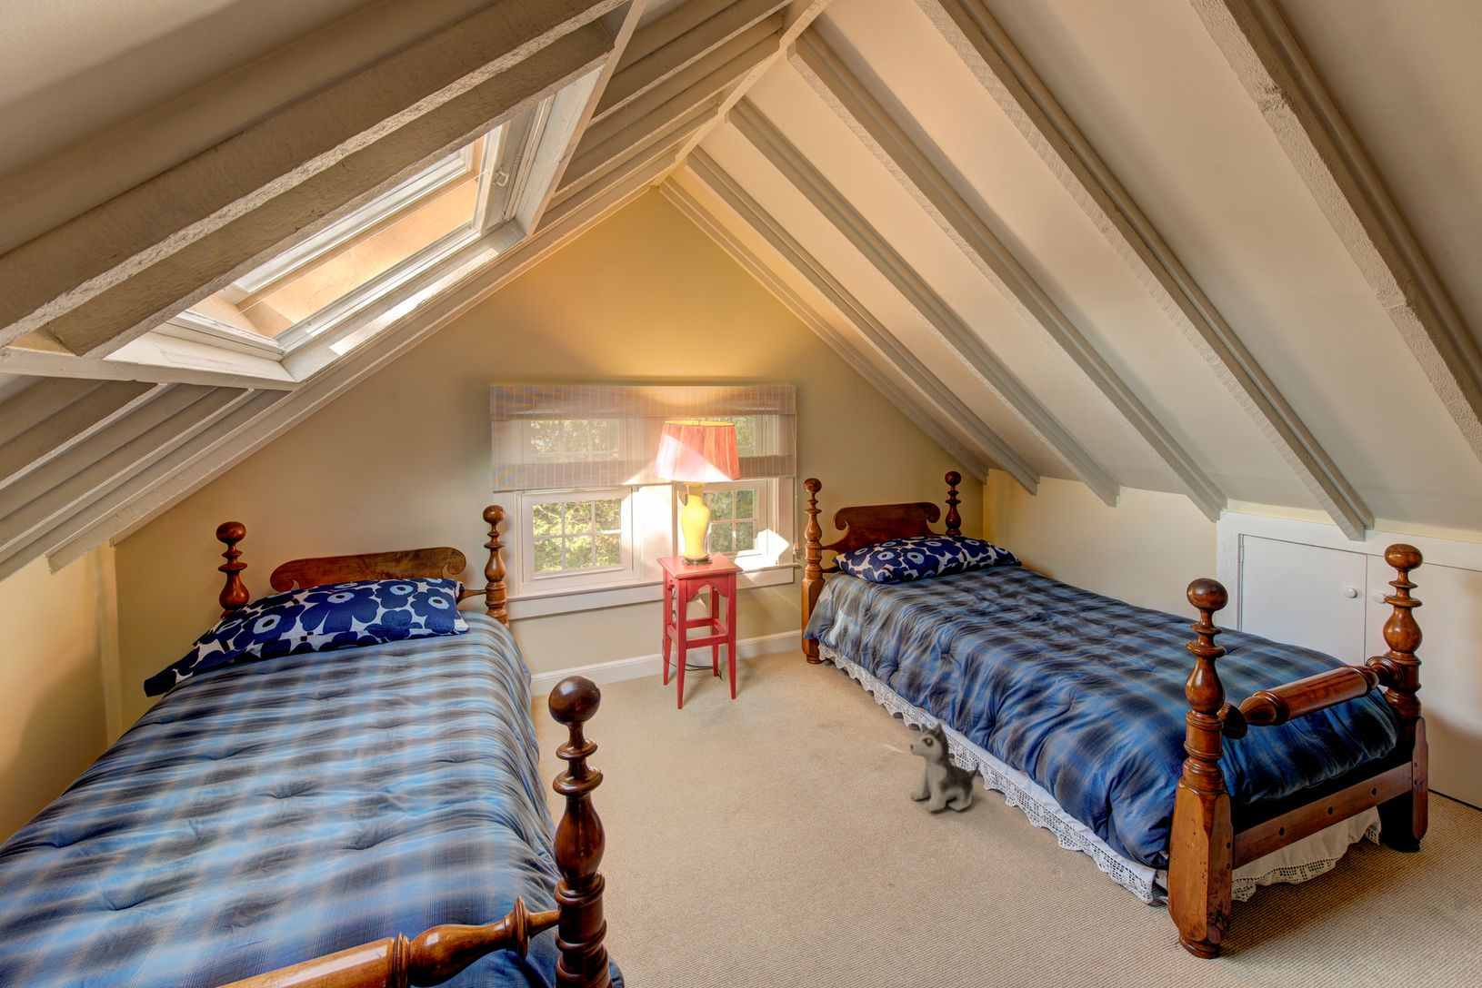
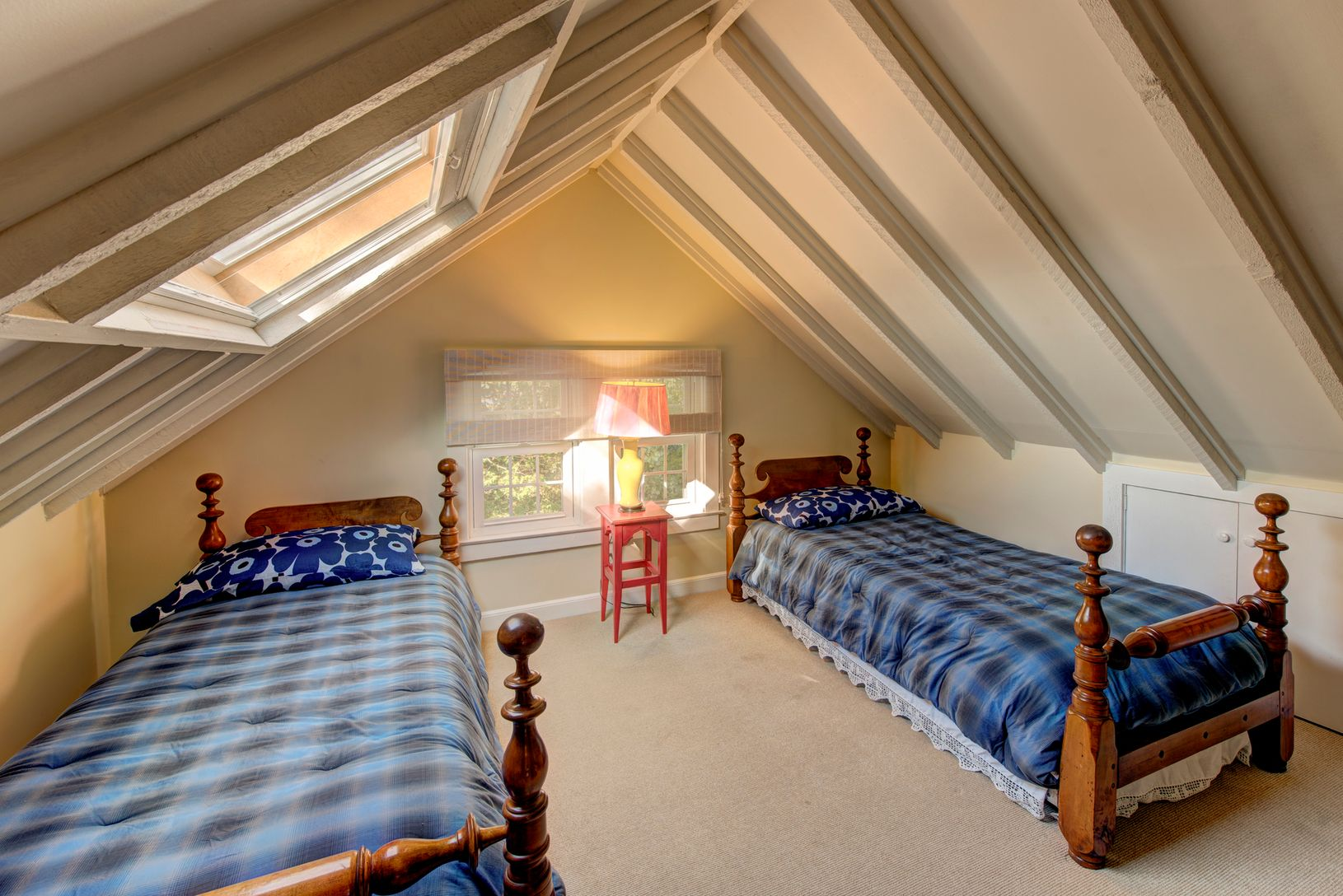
- plush toy [909,721,980,813]
